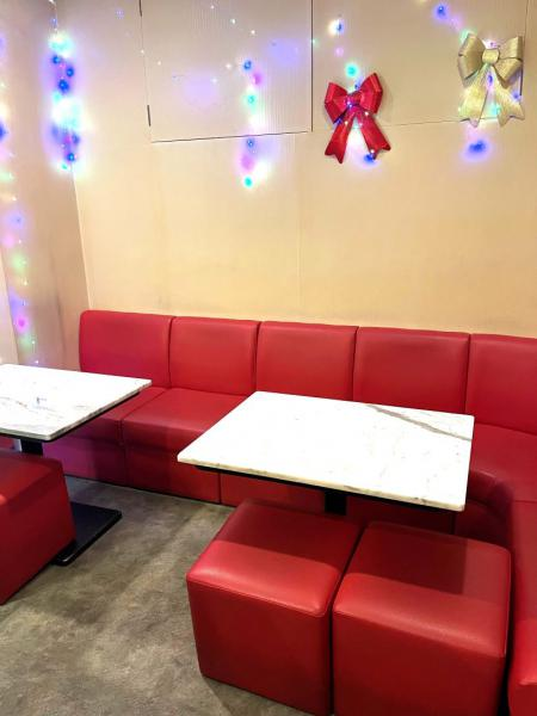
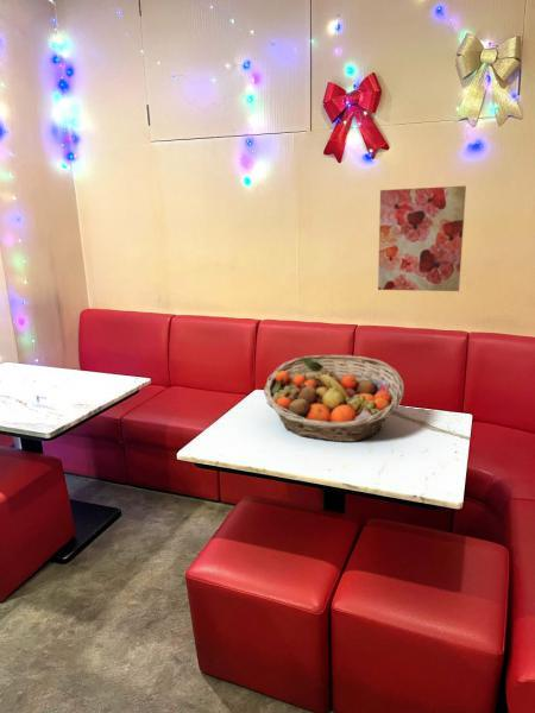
+ fruit basket [263,354,405,443]
+ wall art [377,184,467,292]
